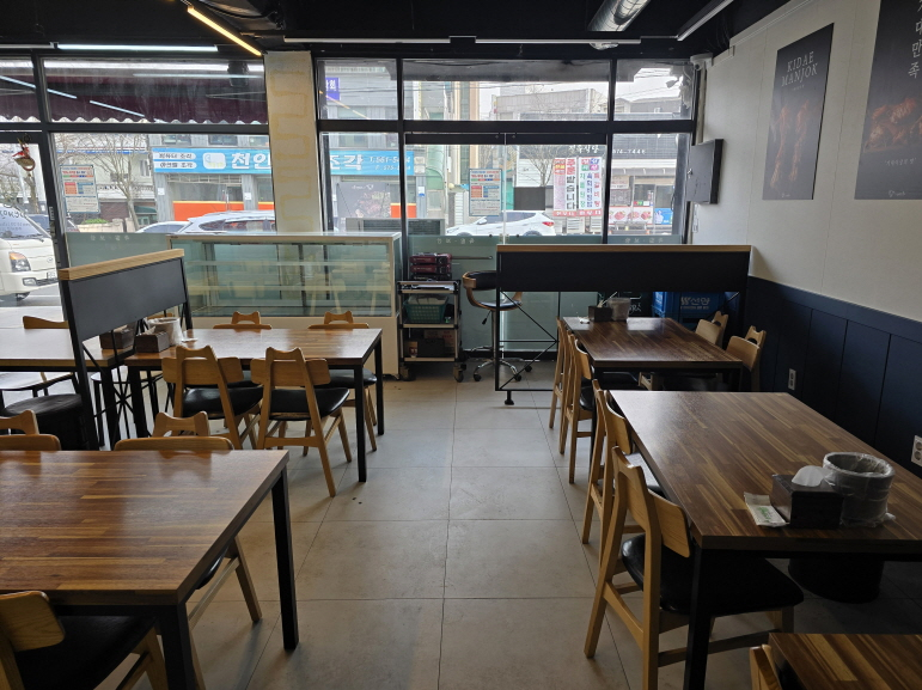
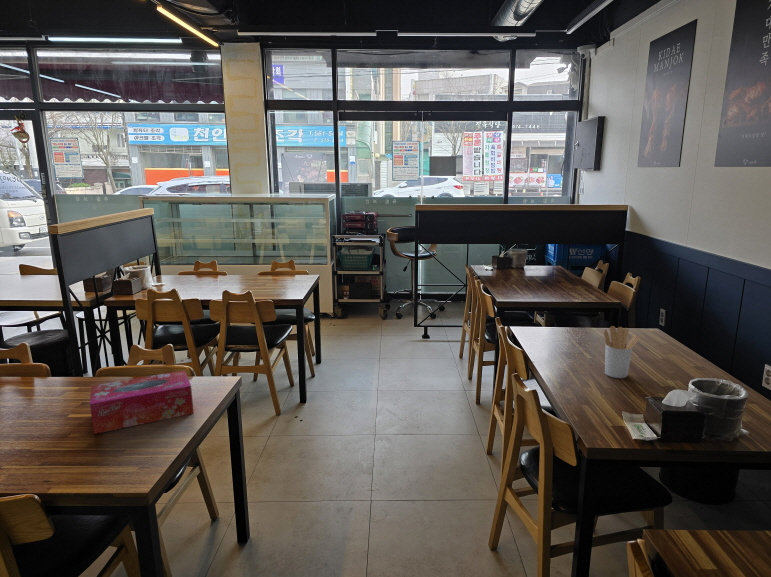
+ tissue box [89,369,195,435]
+ utensil holder [603,325,640,379]
